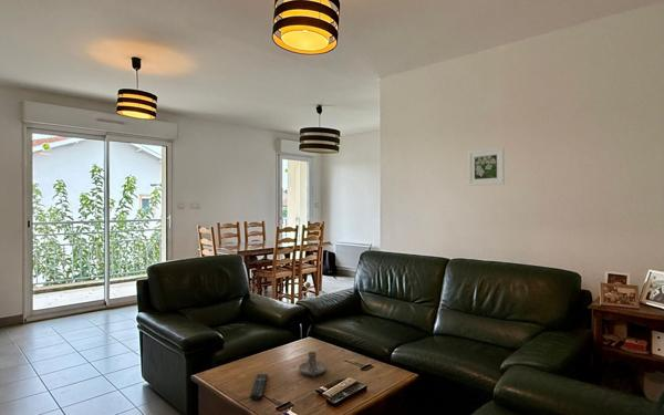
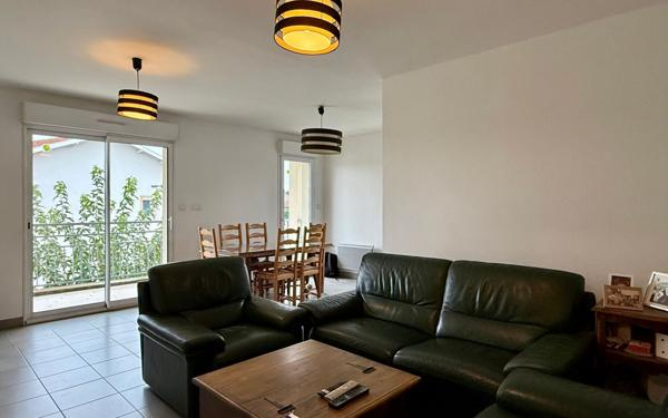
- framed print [467,146,506,187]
- remote control [249,373,269,402]
- candle holder [298,351,328,377]
